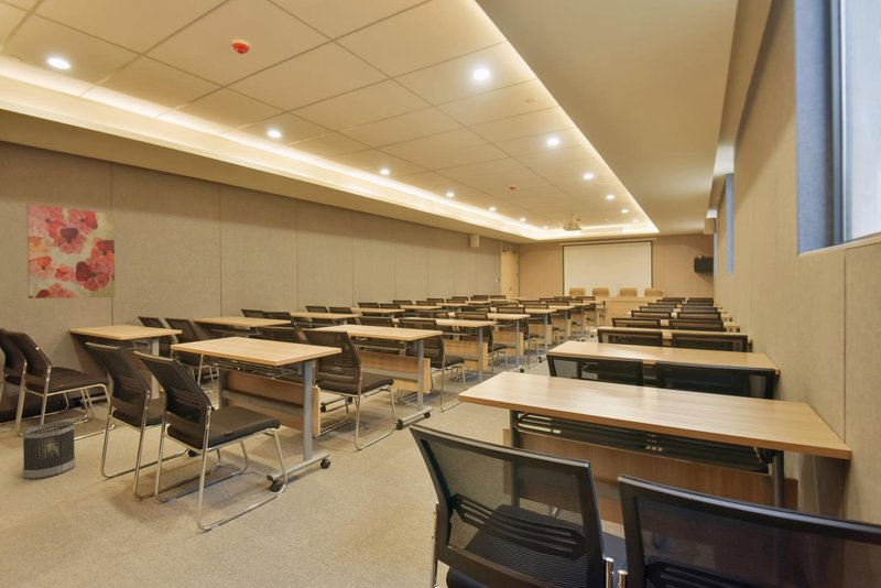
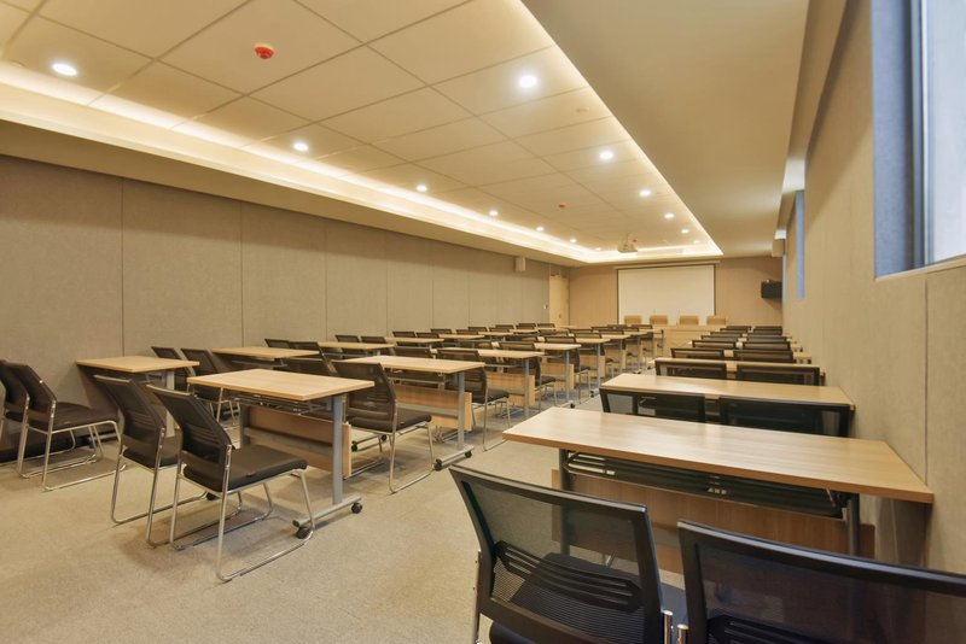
- wastebasket [21,421,76,480]
- wall art [26,203,116,300]
